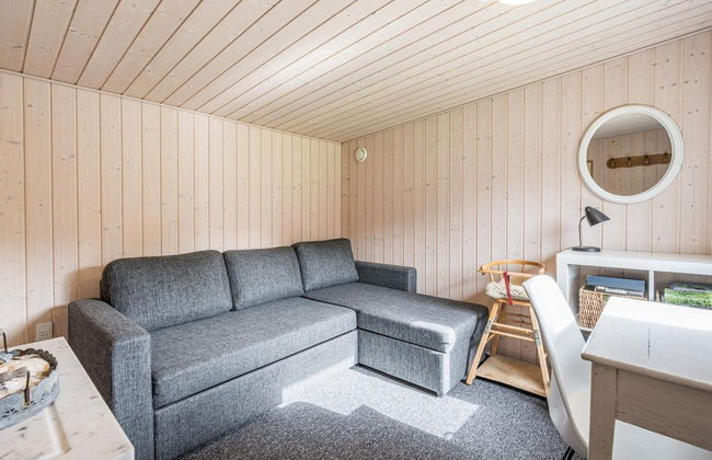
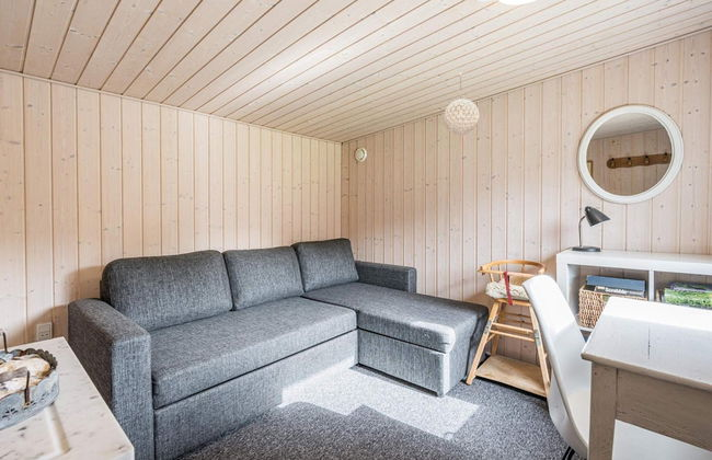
+ pendant light [443,71,480,136]
